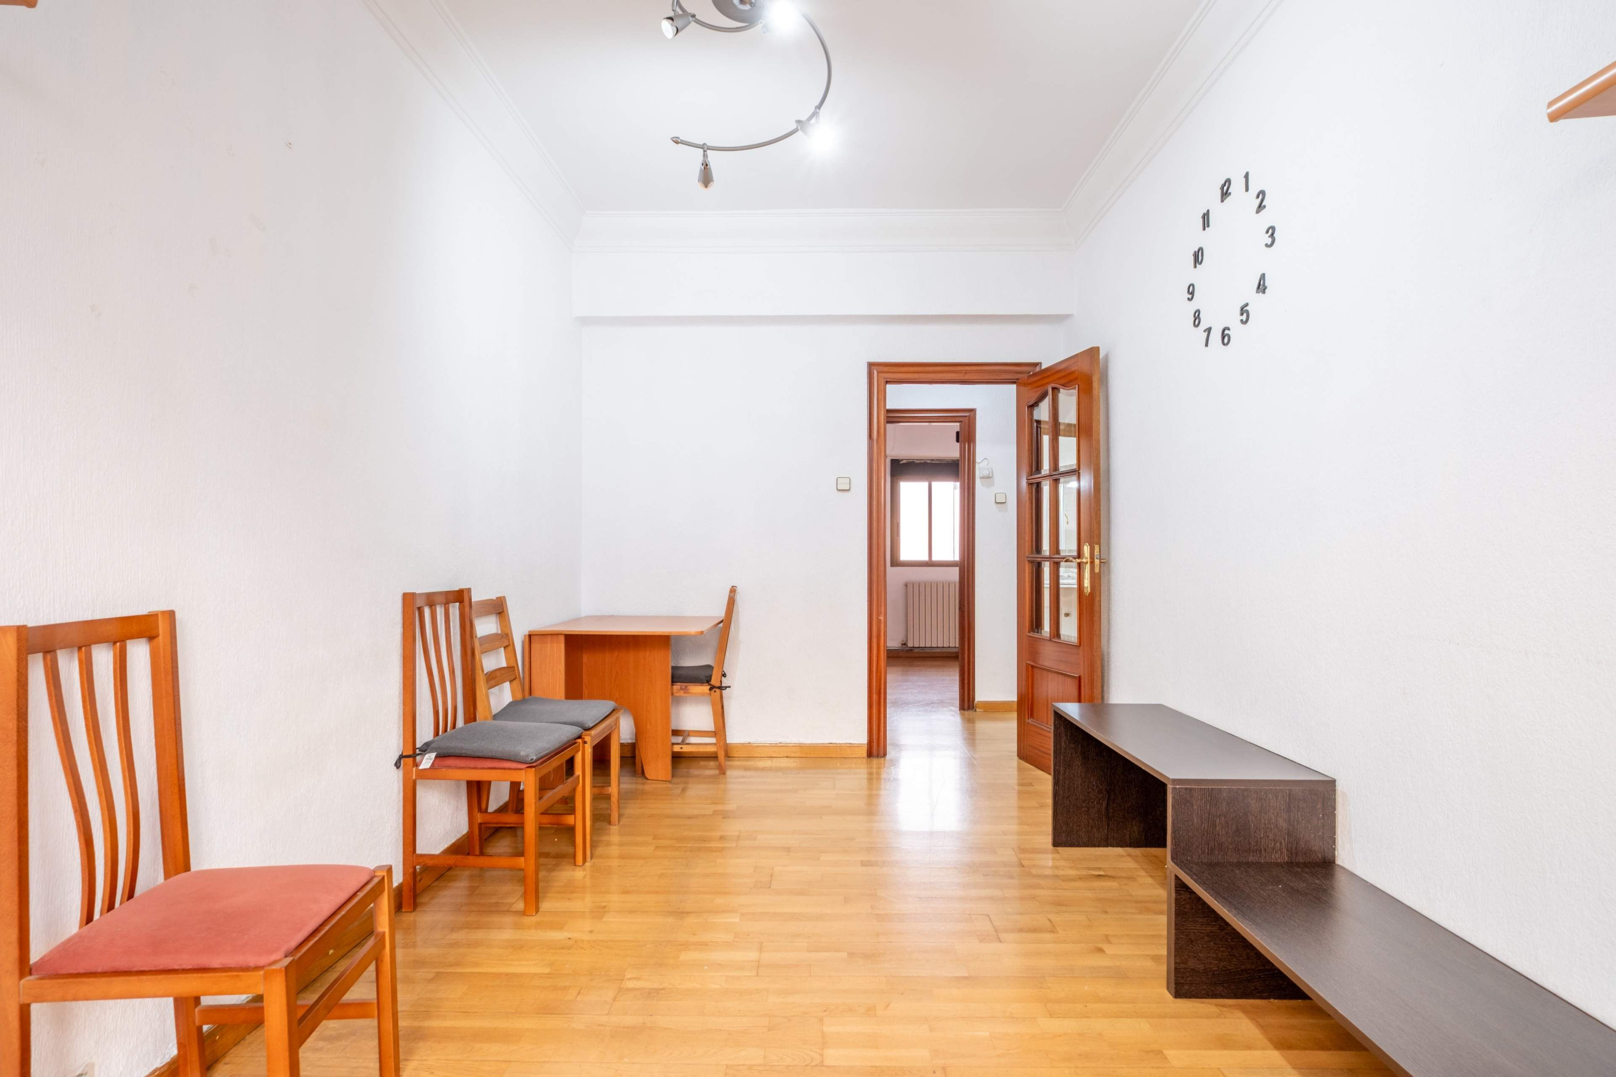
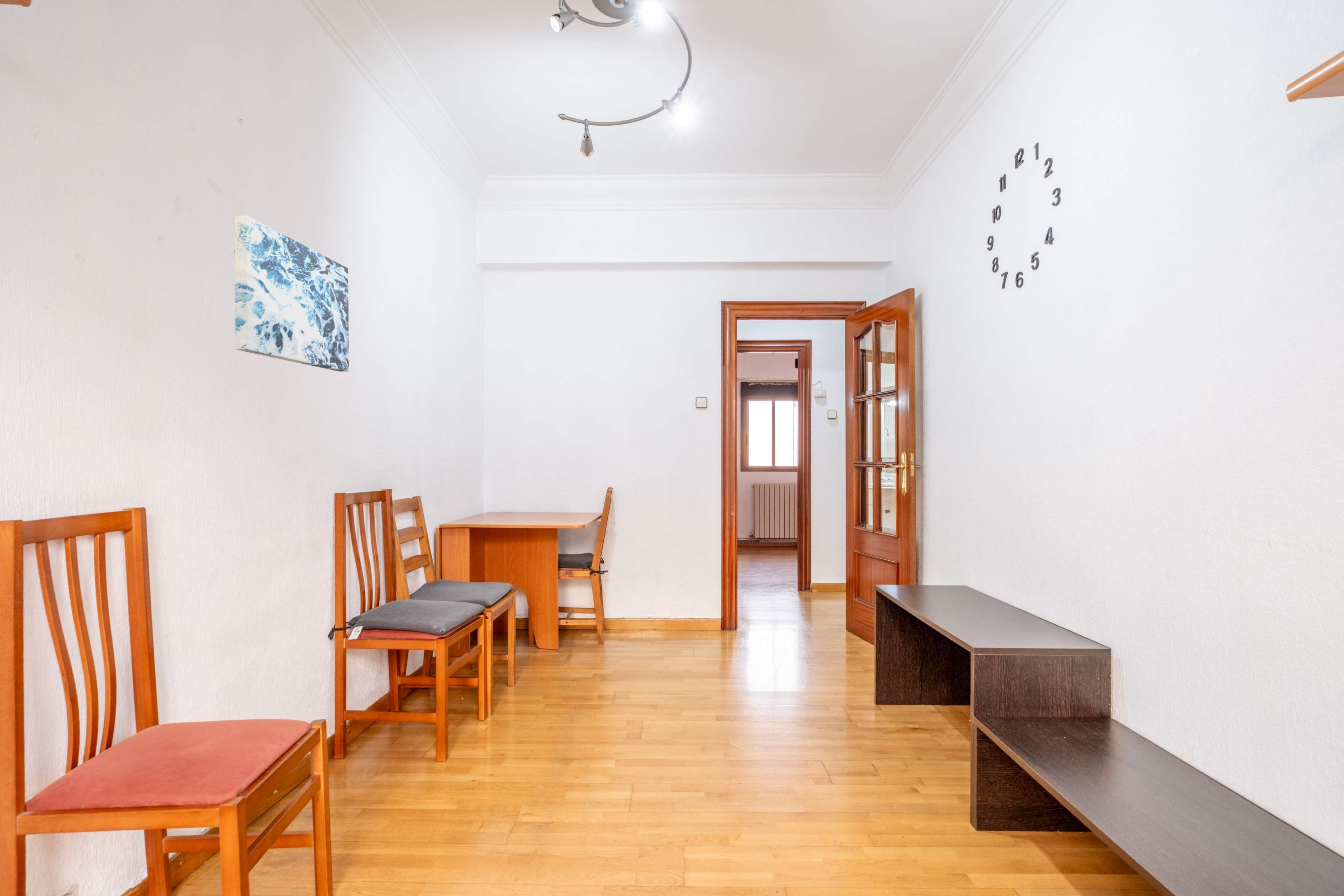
+ wall art [234,215,349,372]
